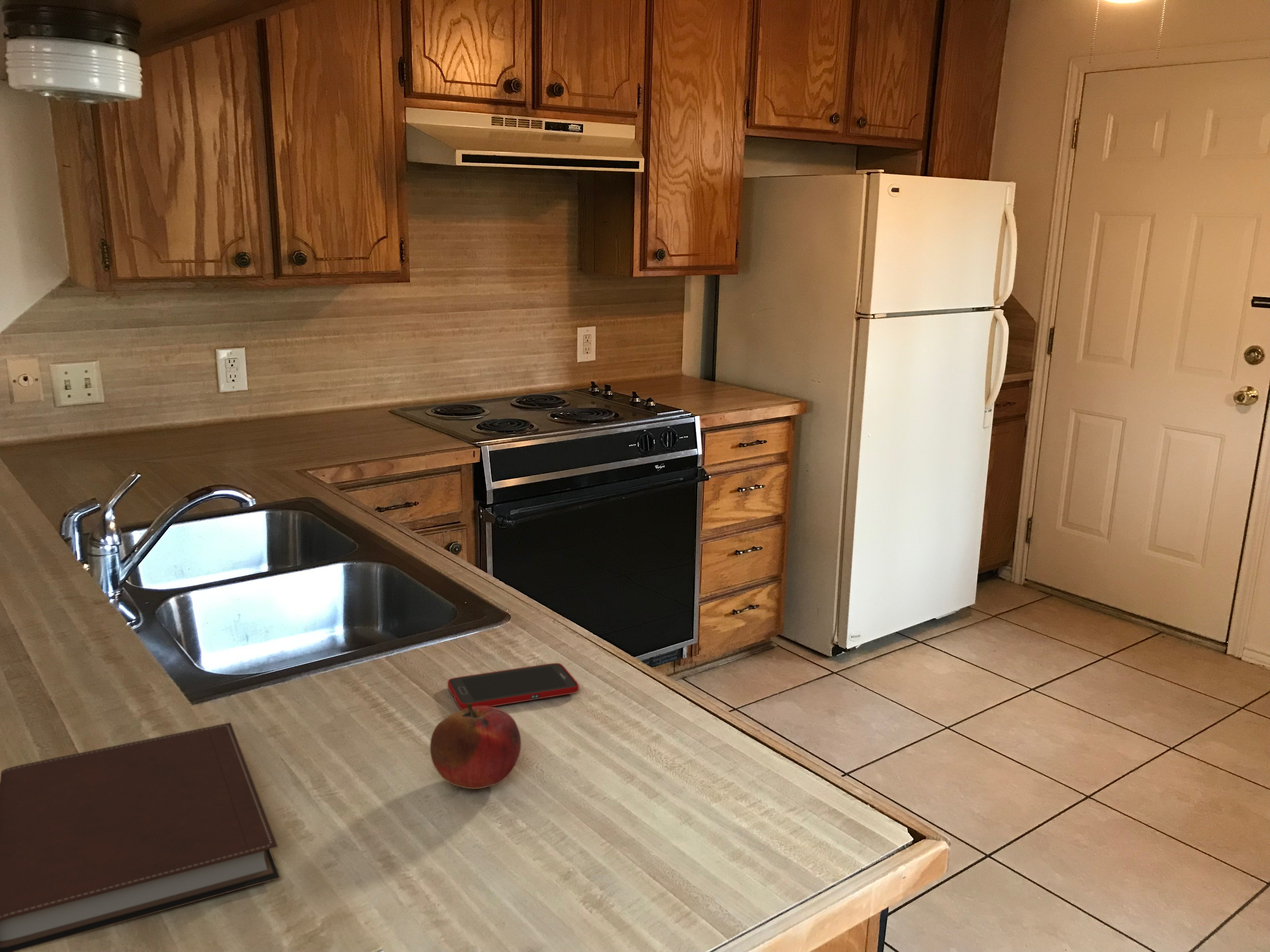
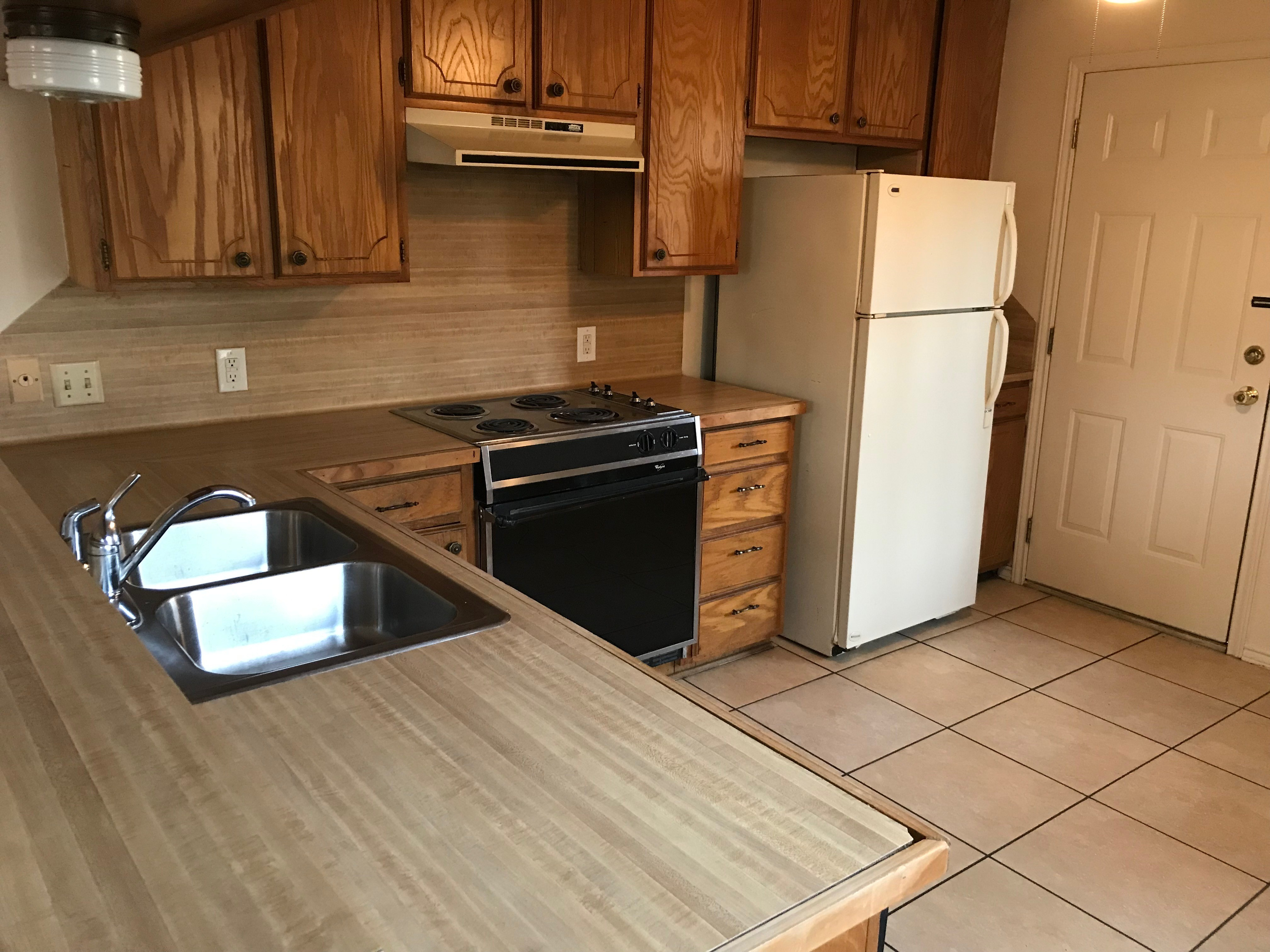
- fruit [430,703,522,789]
- cell phone [447,663,579,710]
- notebook [0,722,280,952]
